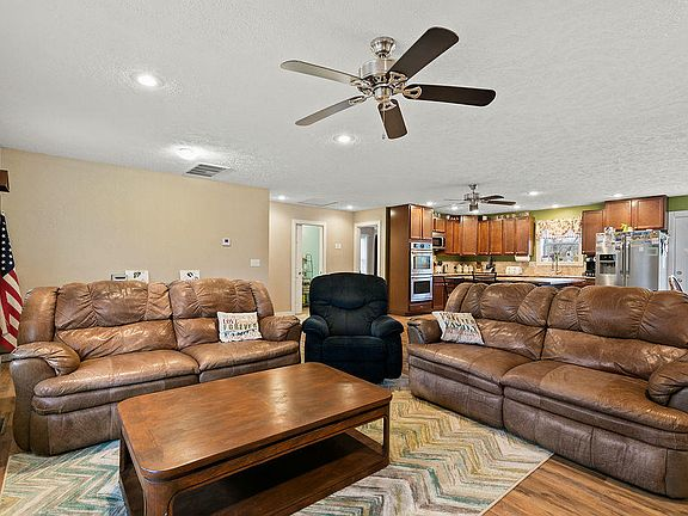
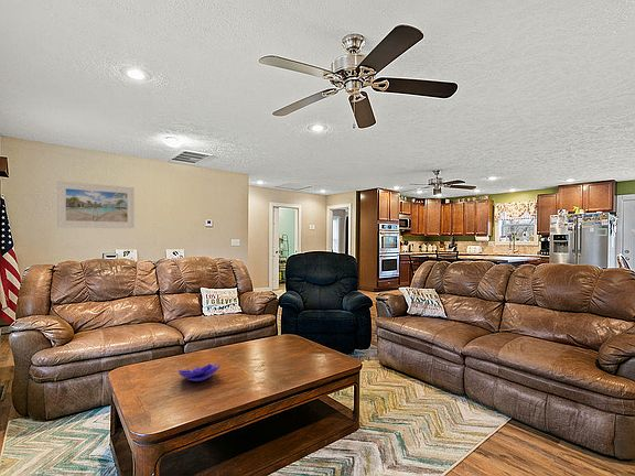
+ decorative bowl [177,363,222,382]
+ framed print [56,180,136,229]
